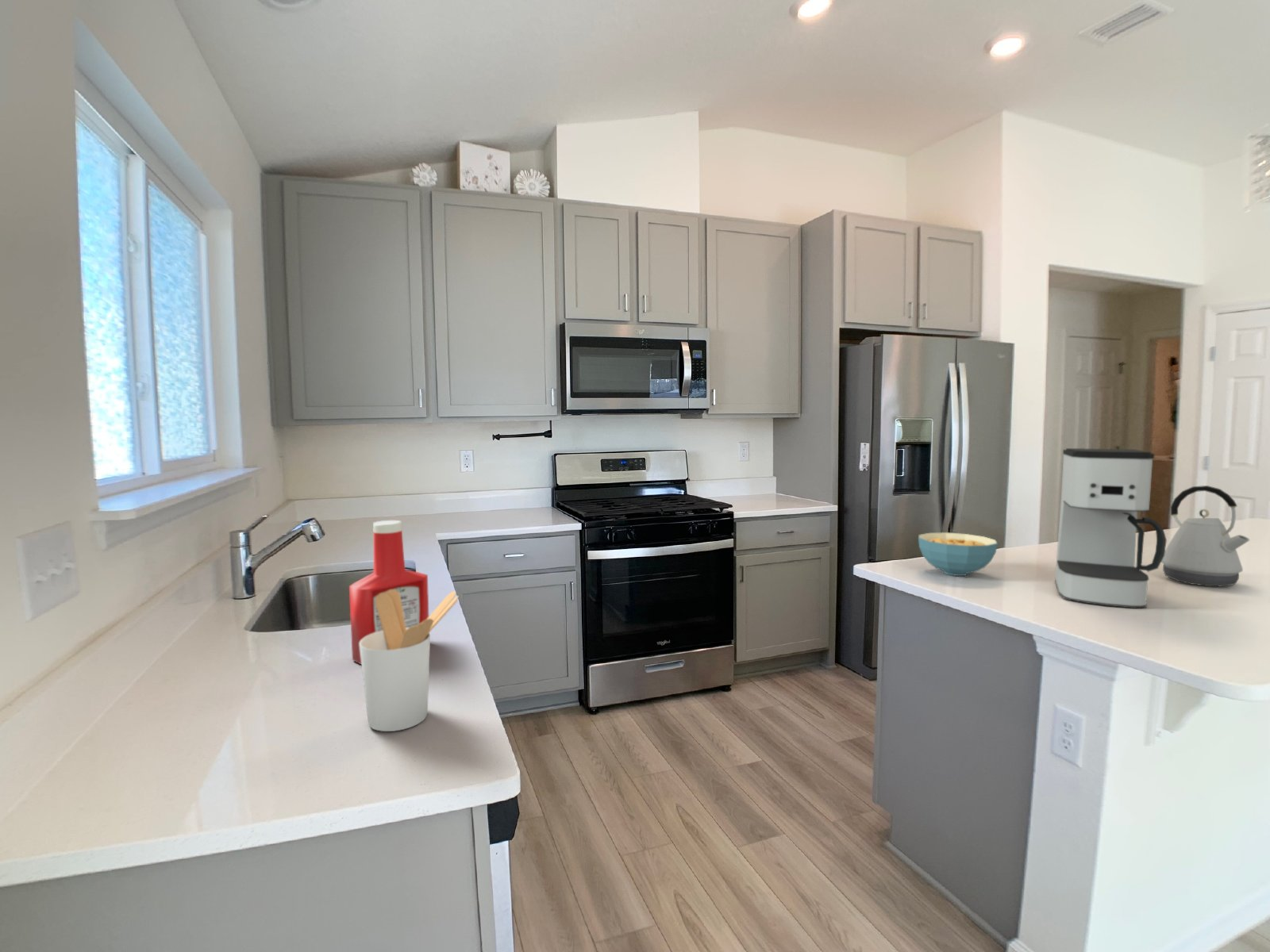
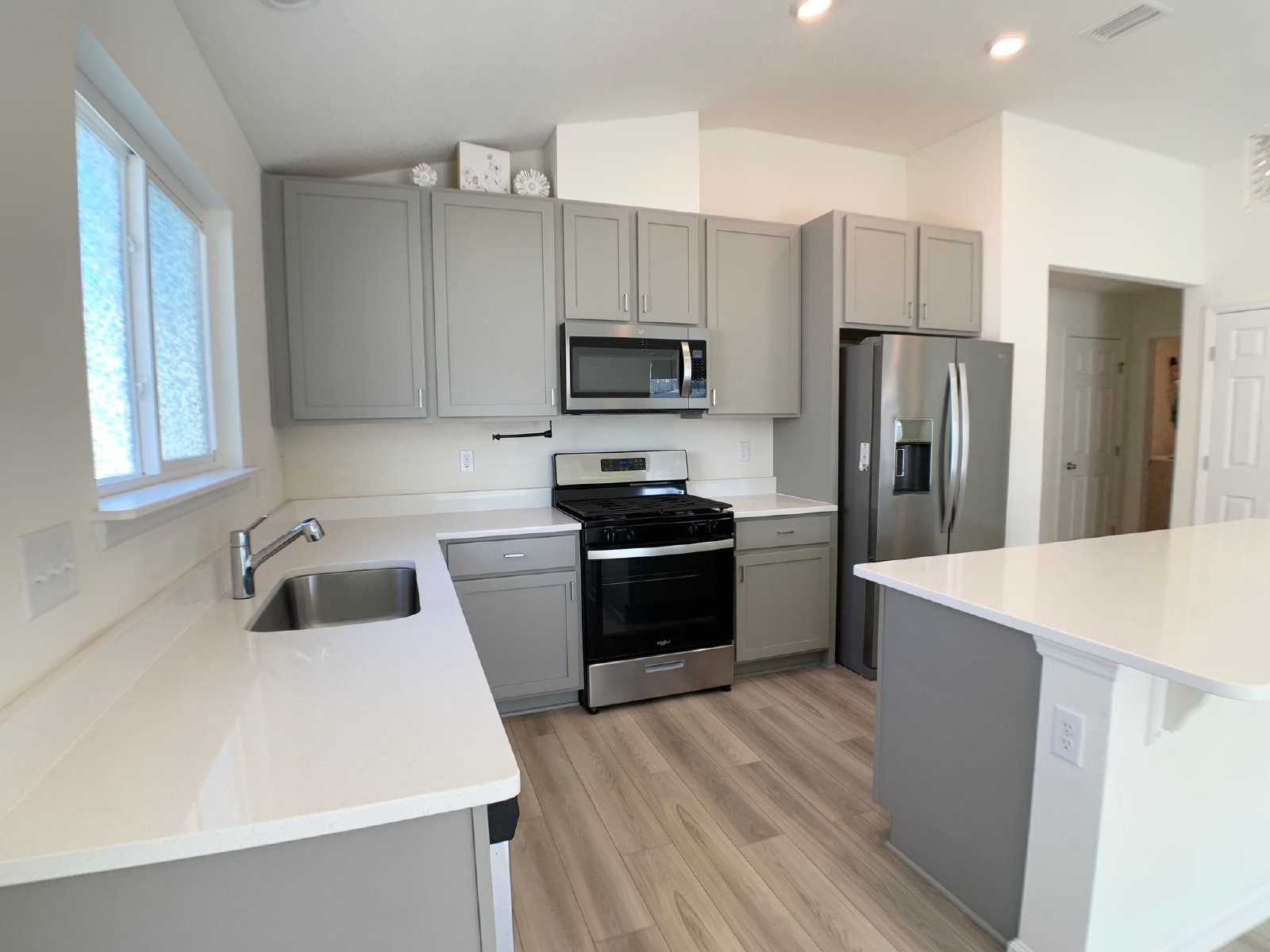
- utensil holder [360,589,460,732]
- coffee maker [1054,447,1168,608]
- soap bottle [348,520,429,666]
- kettle [1160,485,1251,588]
- cereal bowl [918,532,999,577]
